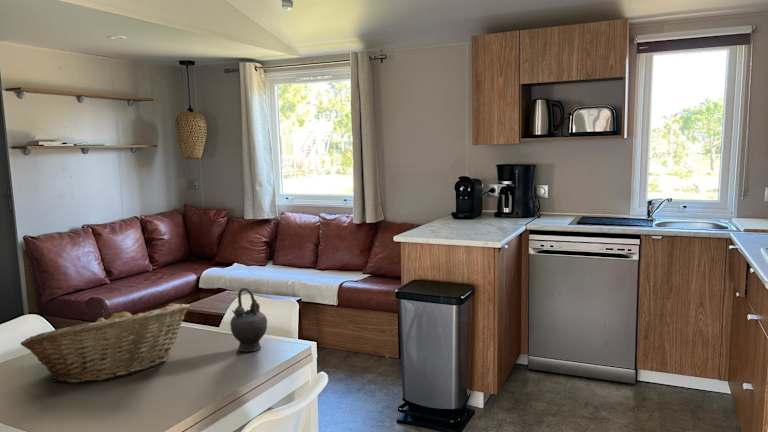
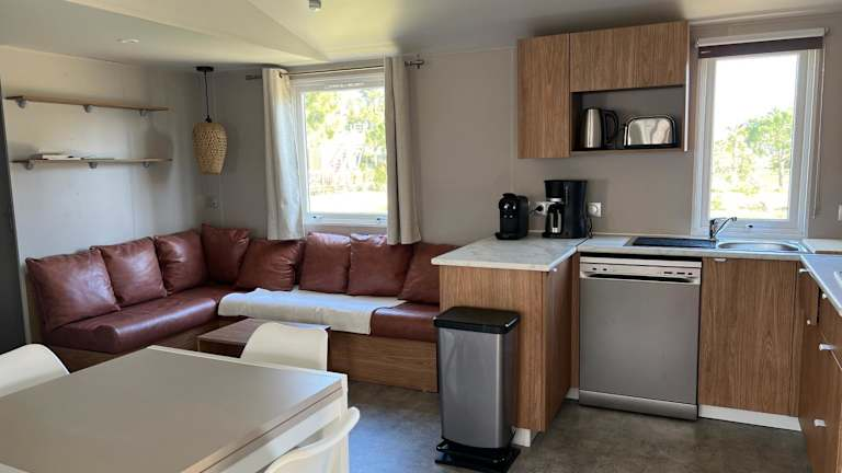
- teapot [229,287,268,352]
- fruit basket [20,303,191,384]
